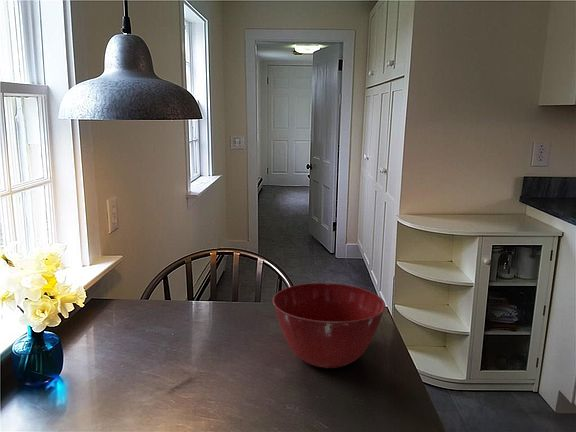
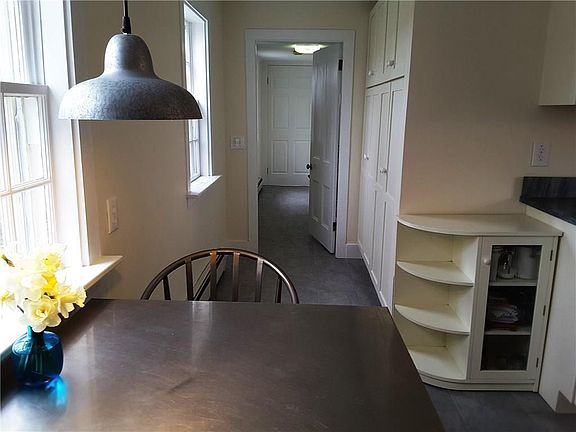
- mixing bowl [272,282,387,369]
